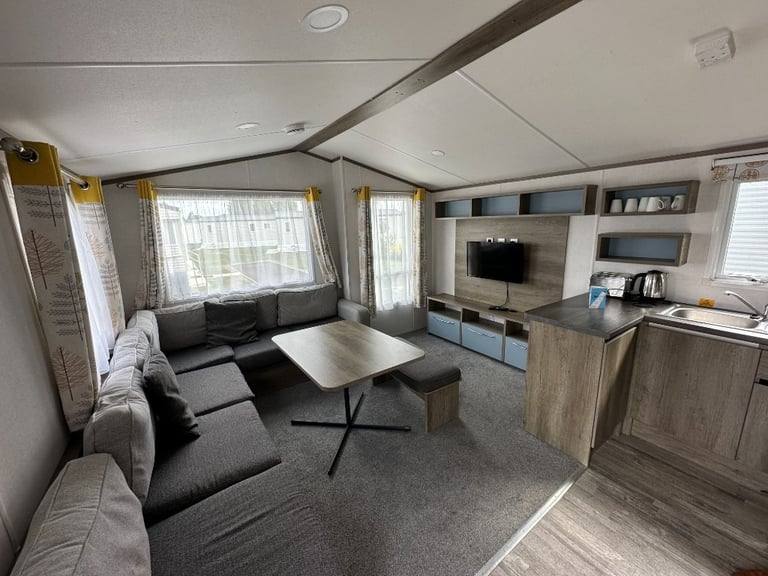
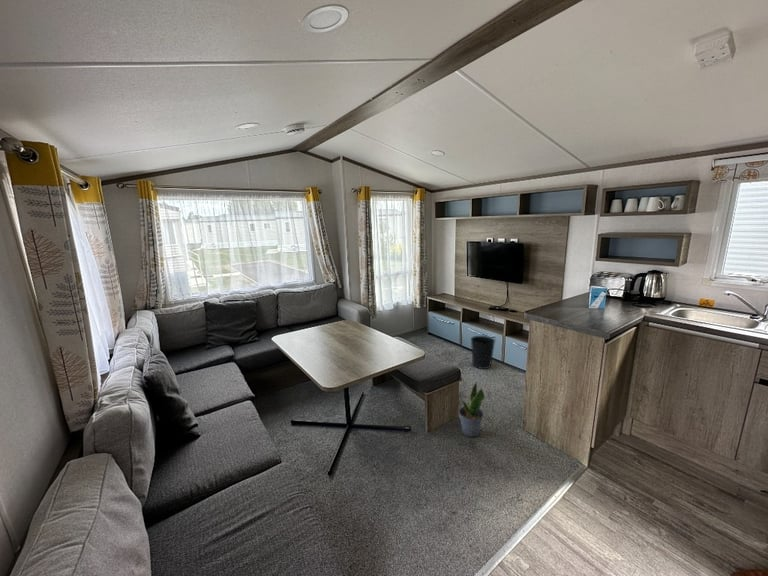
+ potted plant [458,382,486,438]
+ wastebasket [470,335,496,370]
